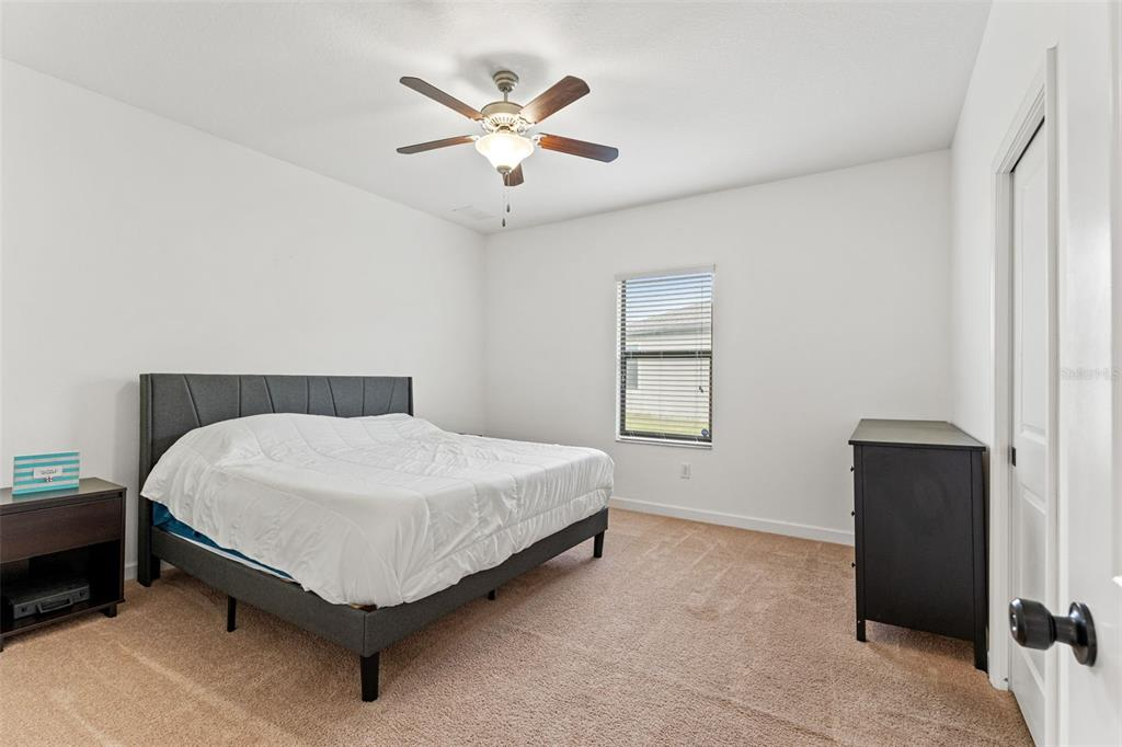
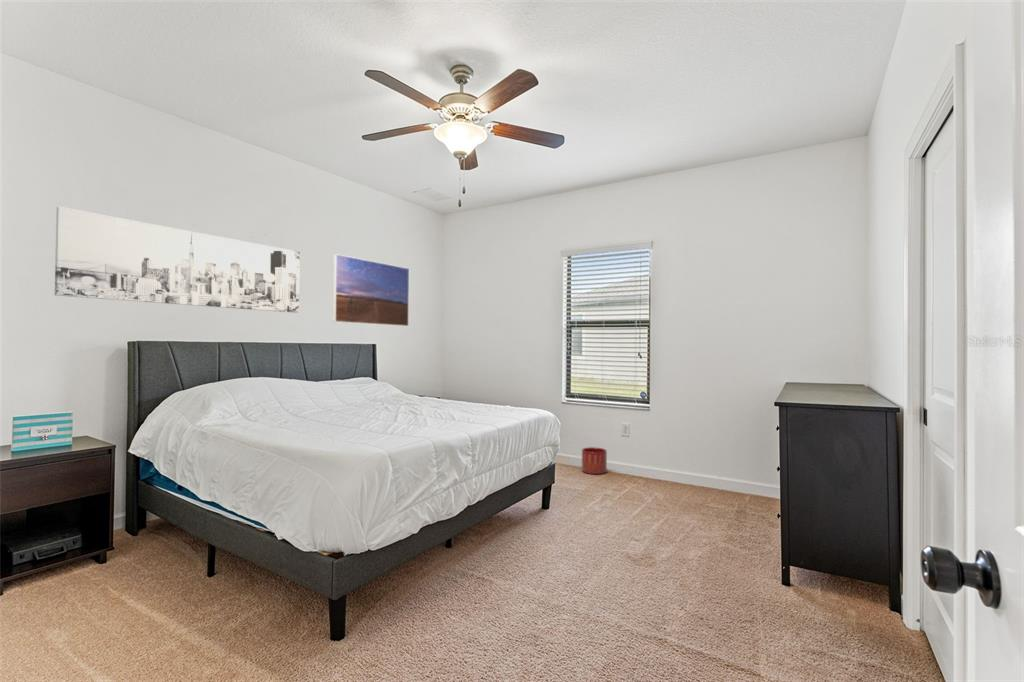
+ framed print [332,253,410,327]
+ planter [581,446,608,475]
+ wall art [54,206,301,314]
